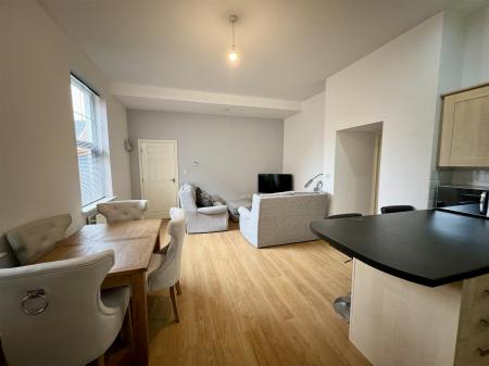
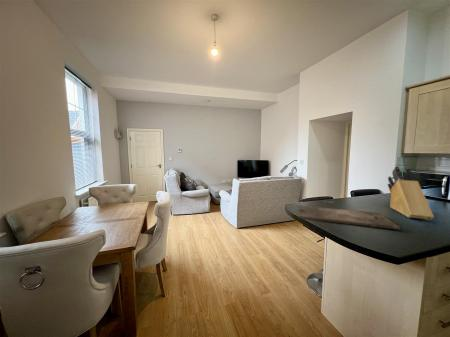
+ cutting board [296,205,401,230]
+ knife block [387,165,435,221]
